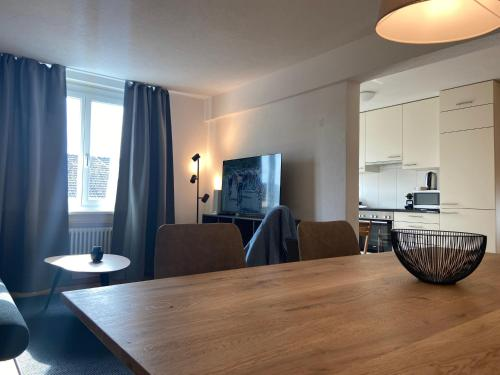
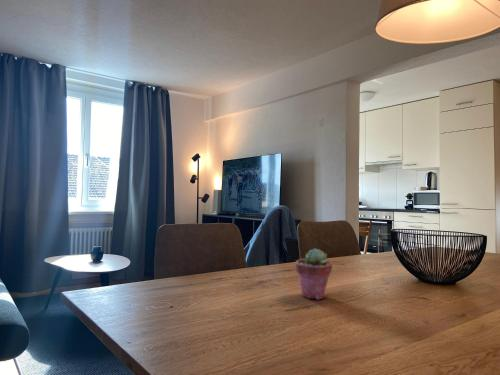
+ potted succulent [295,247,333,300]
